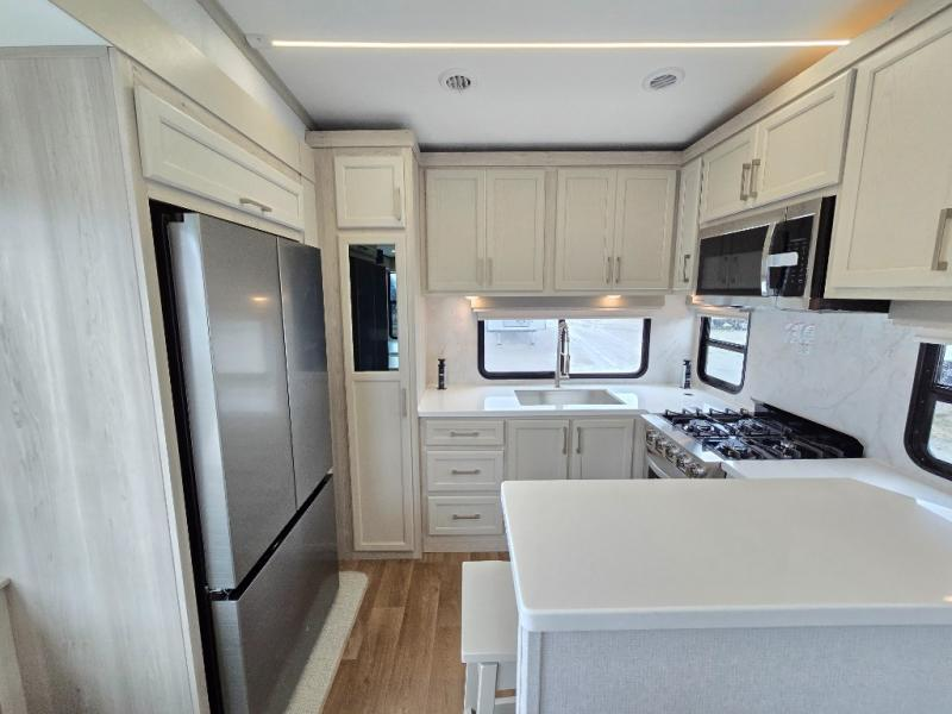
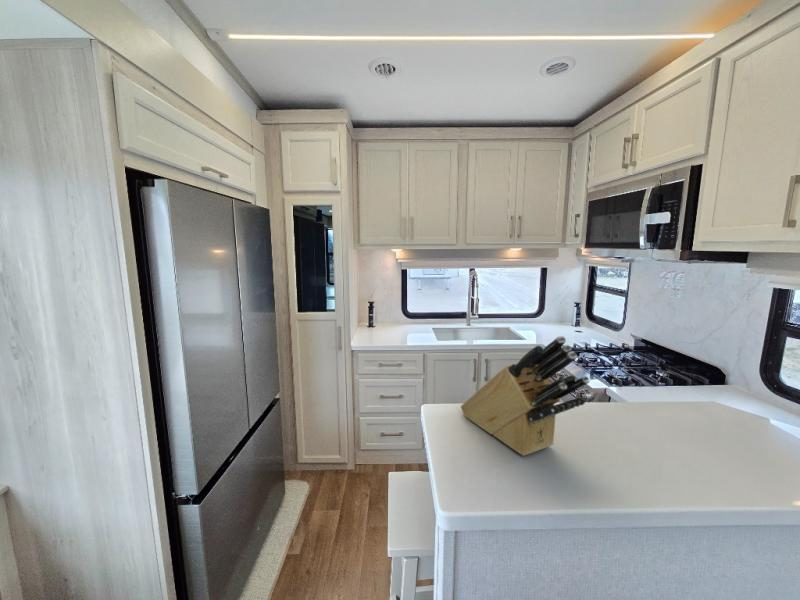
+ knife block [460,335,591,457]
